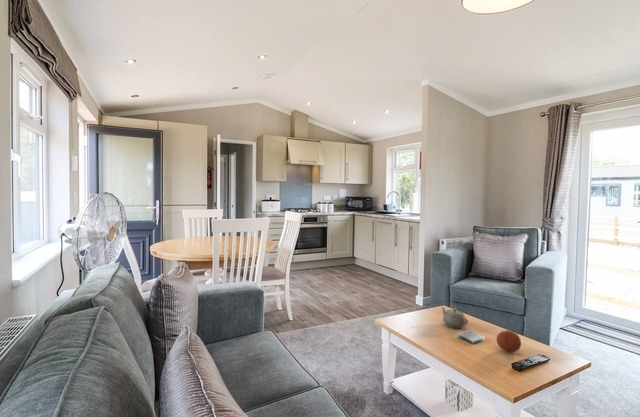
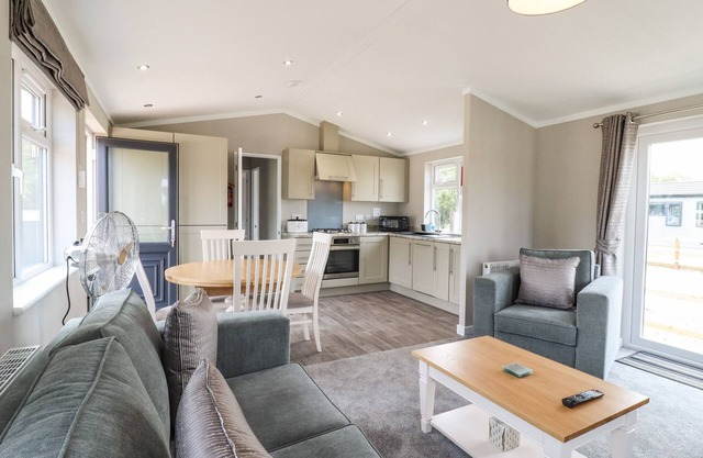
- fruit [495,329,522,353]
- teapot [440,306,469,329]
